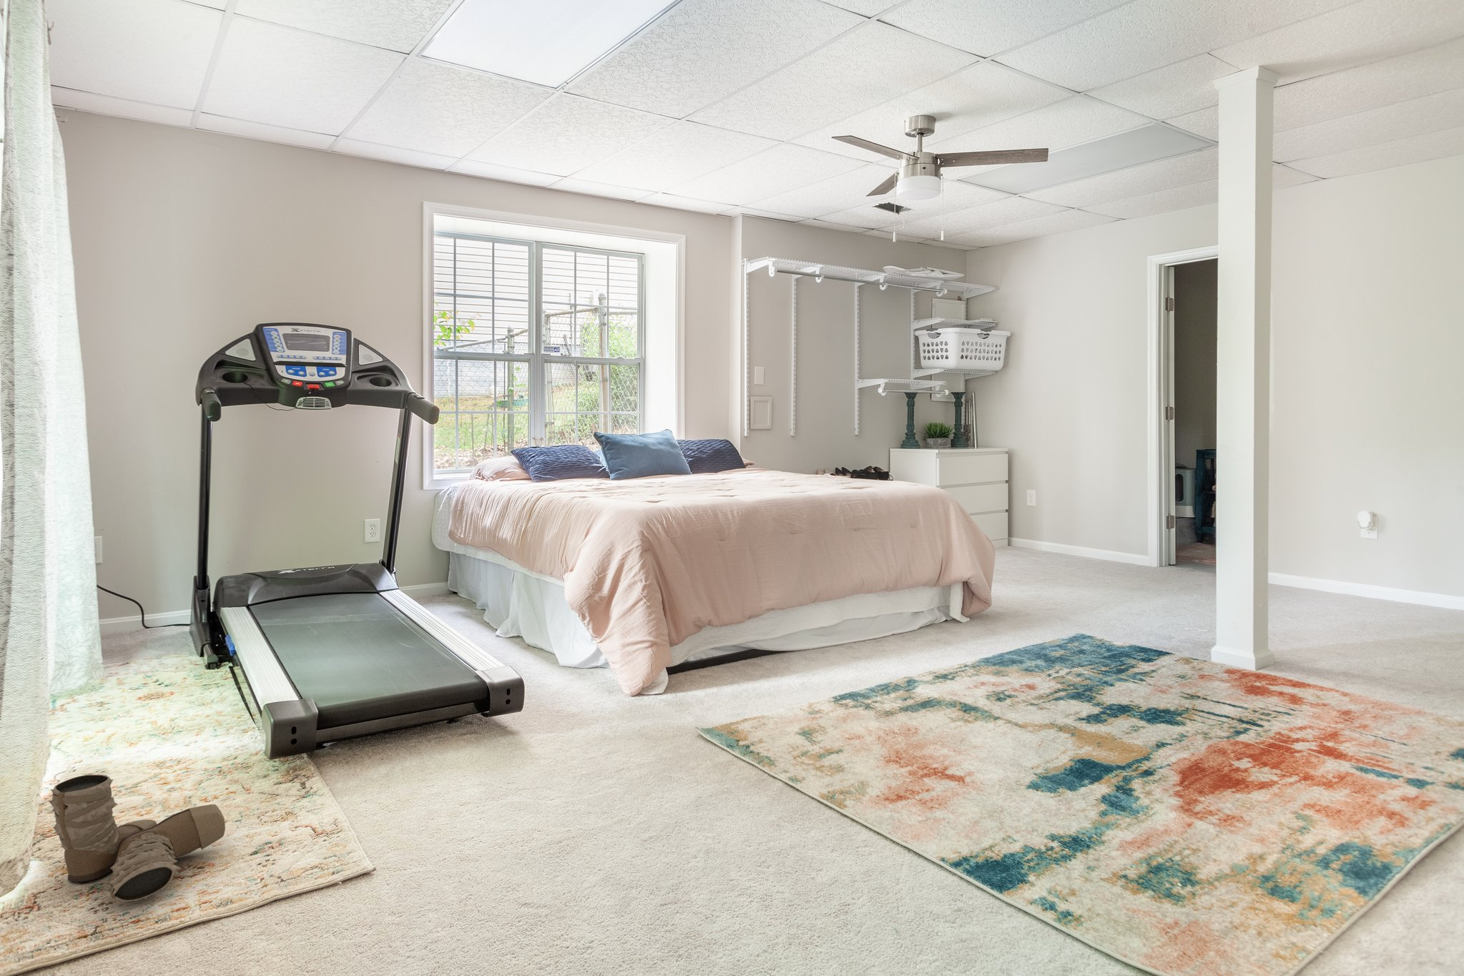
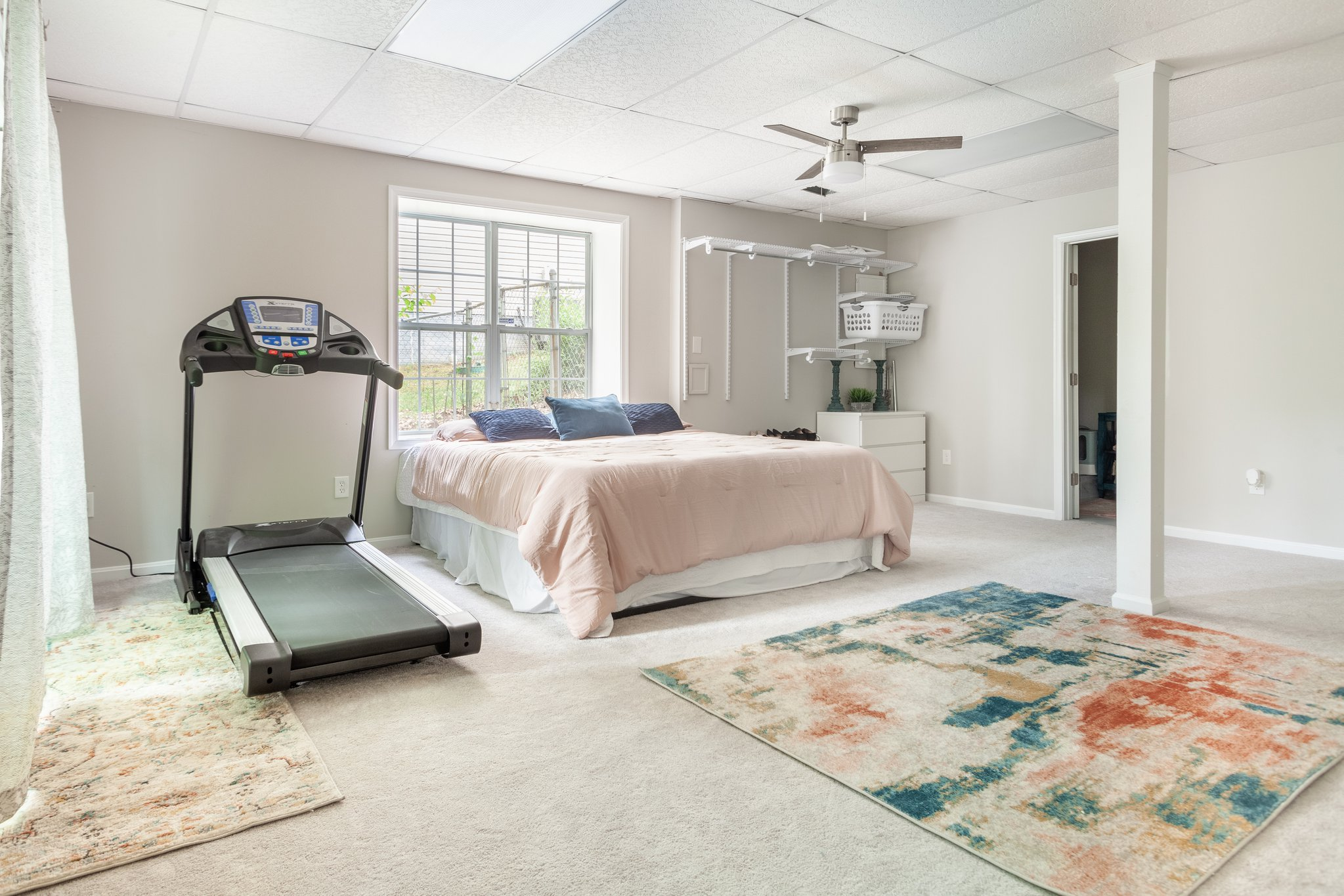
- boots [48,774,225,904]
